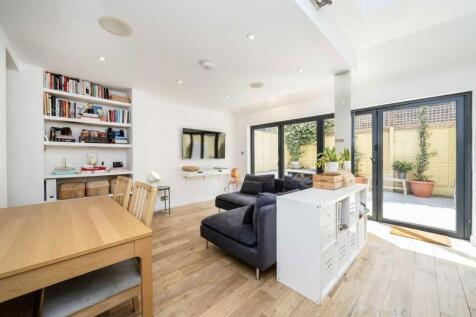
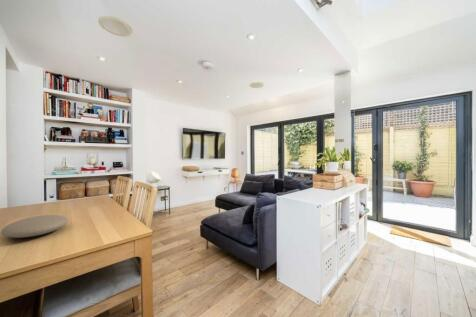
+ plate [0,214,69,239]
